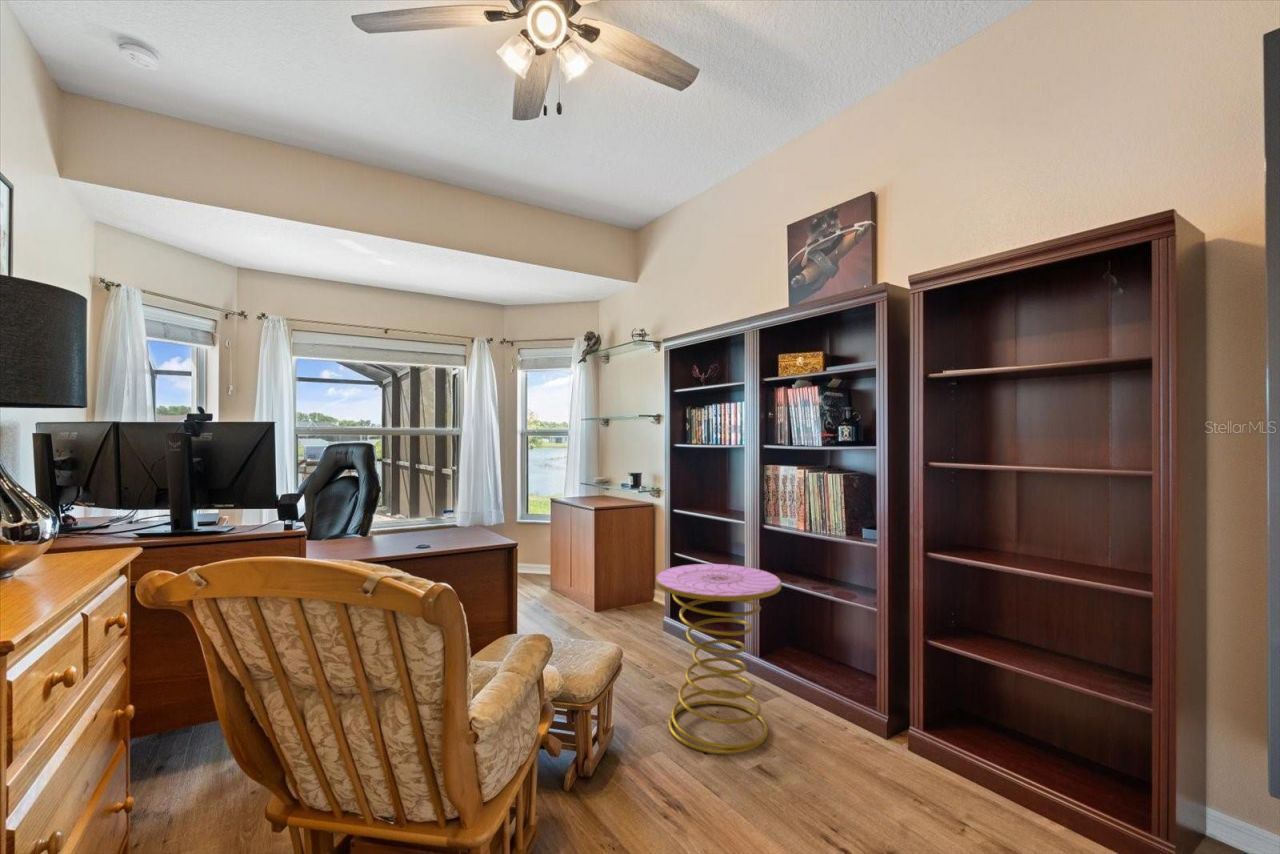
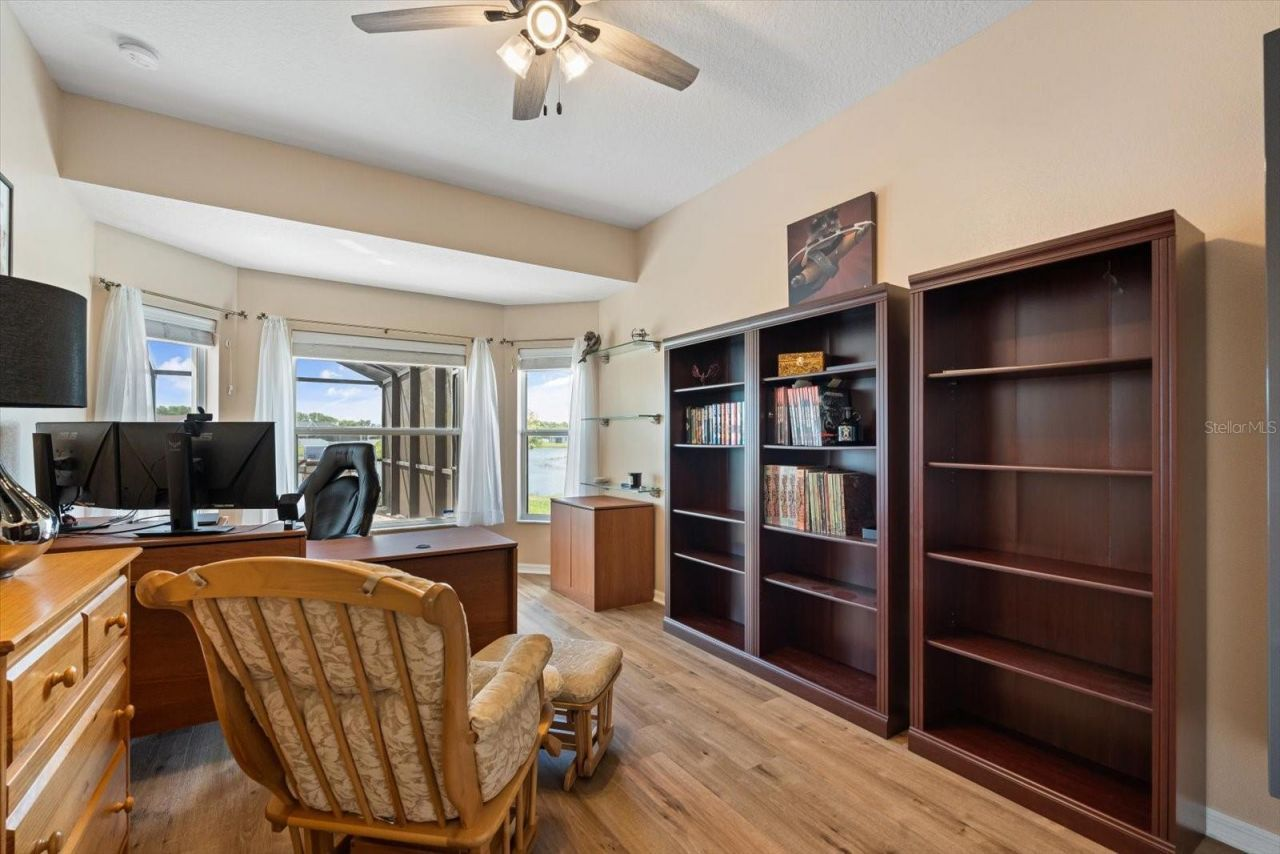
- side table [655,563,782,755]
